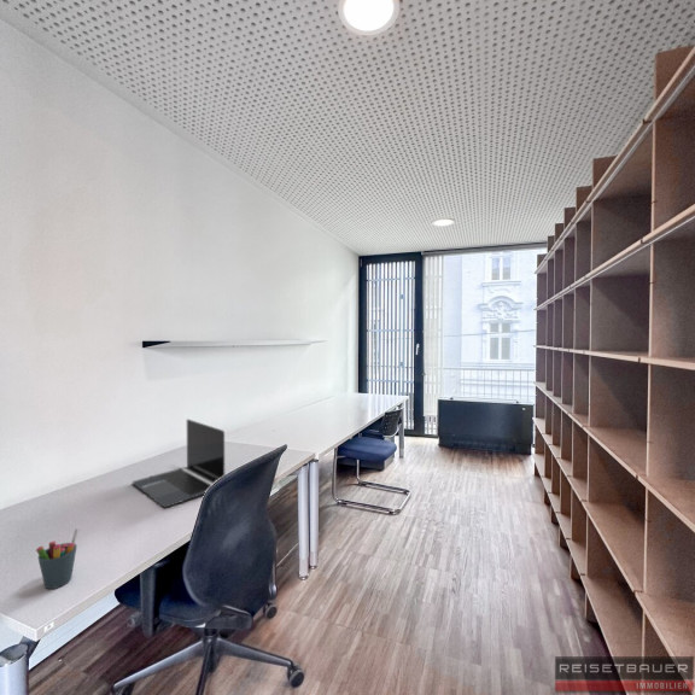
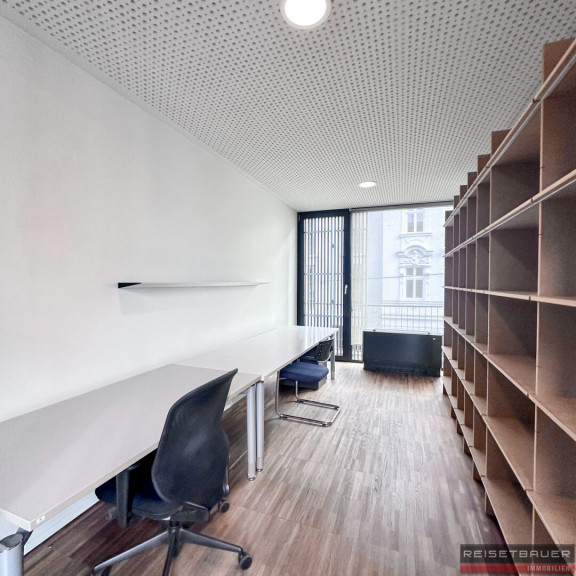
- laptop [132,417,226,508]
- pen holder [35,527,80,590]
